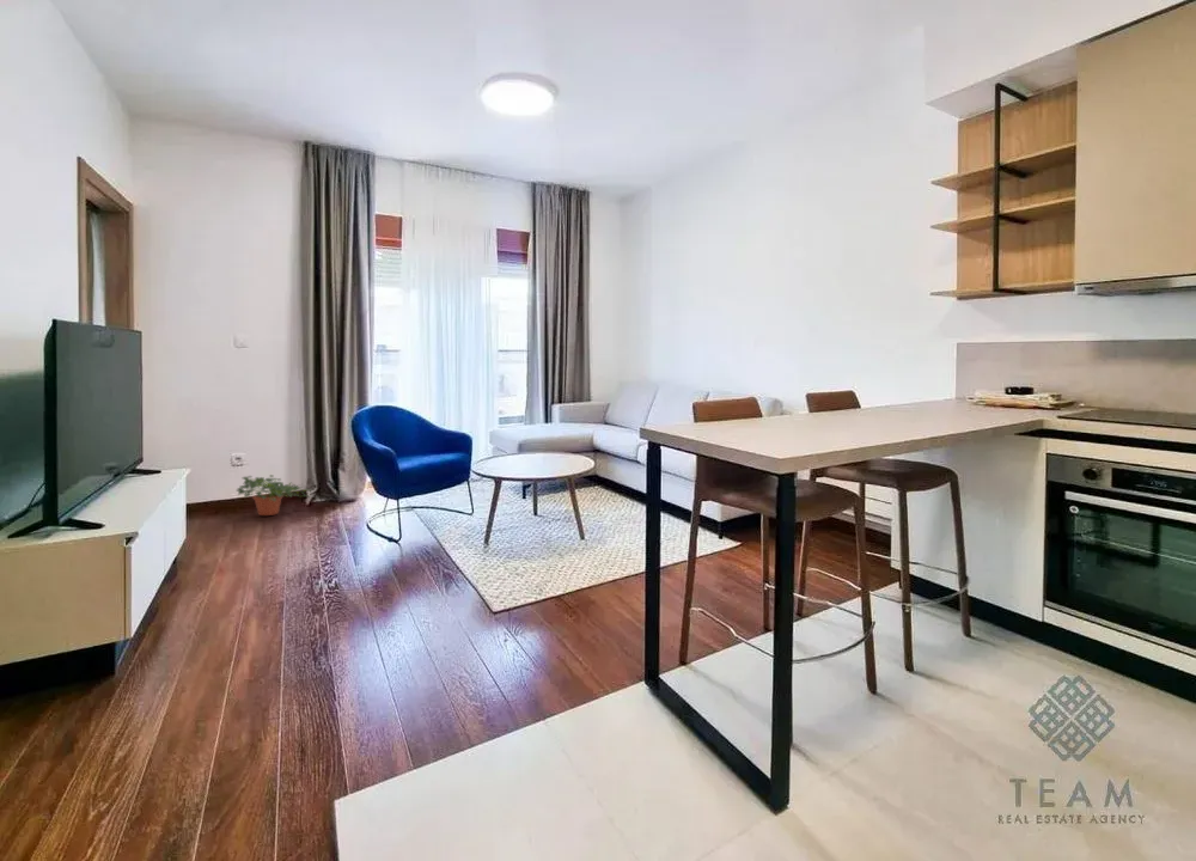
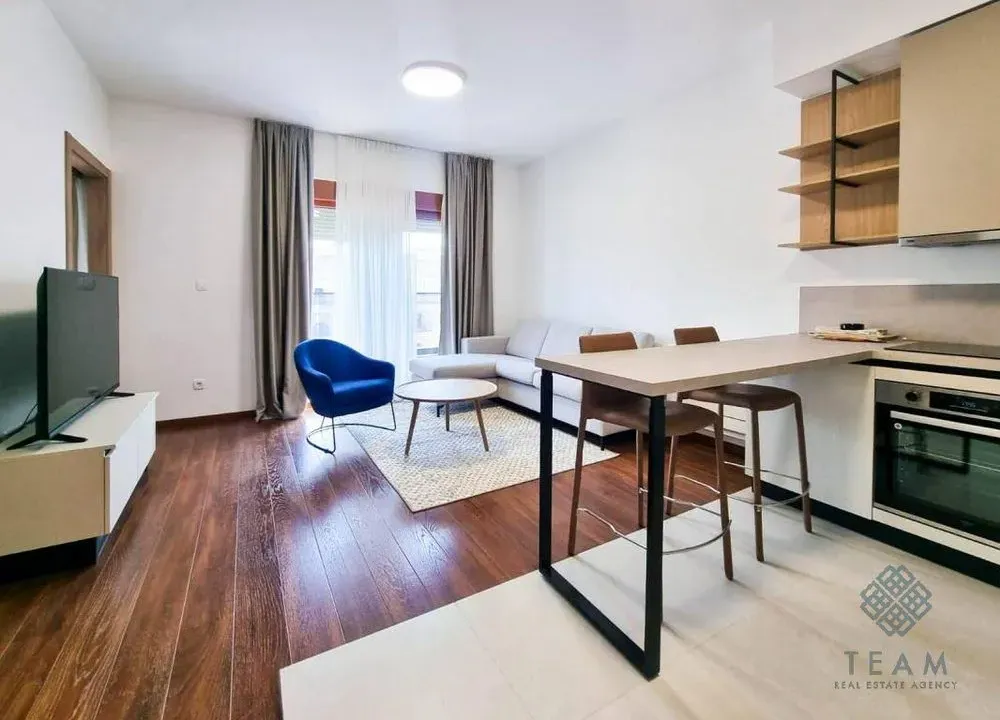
- potted plant [236,474,311,517]
